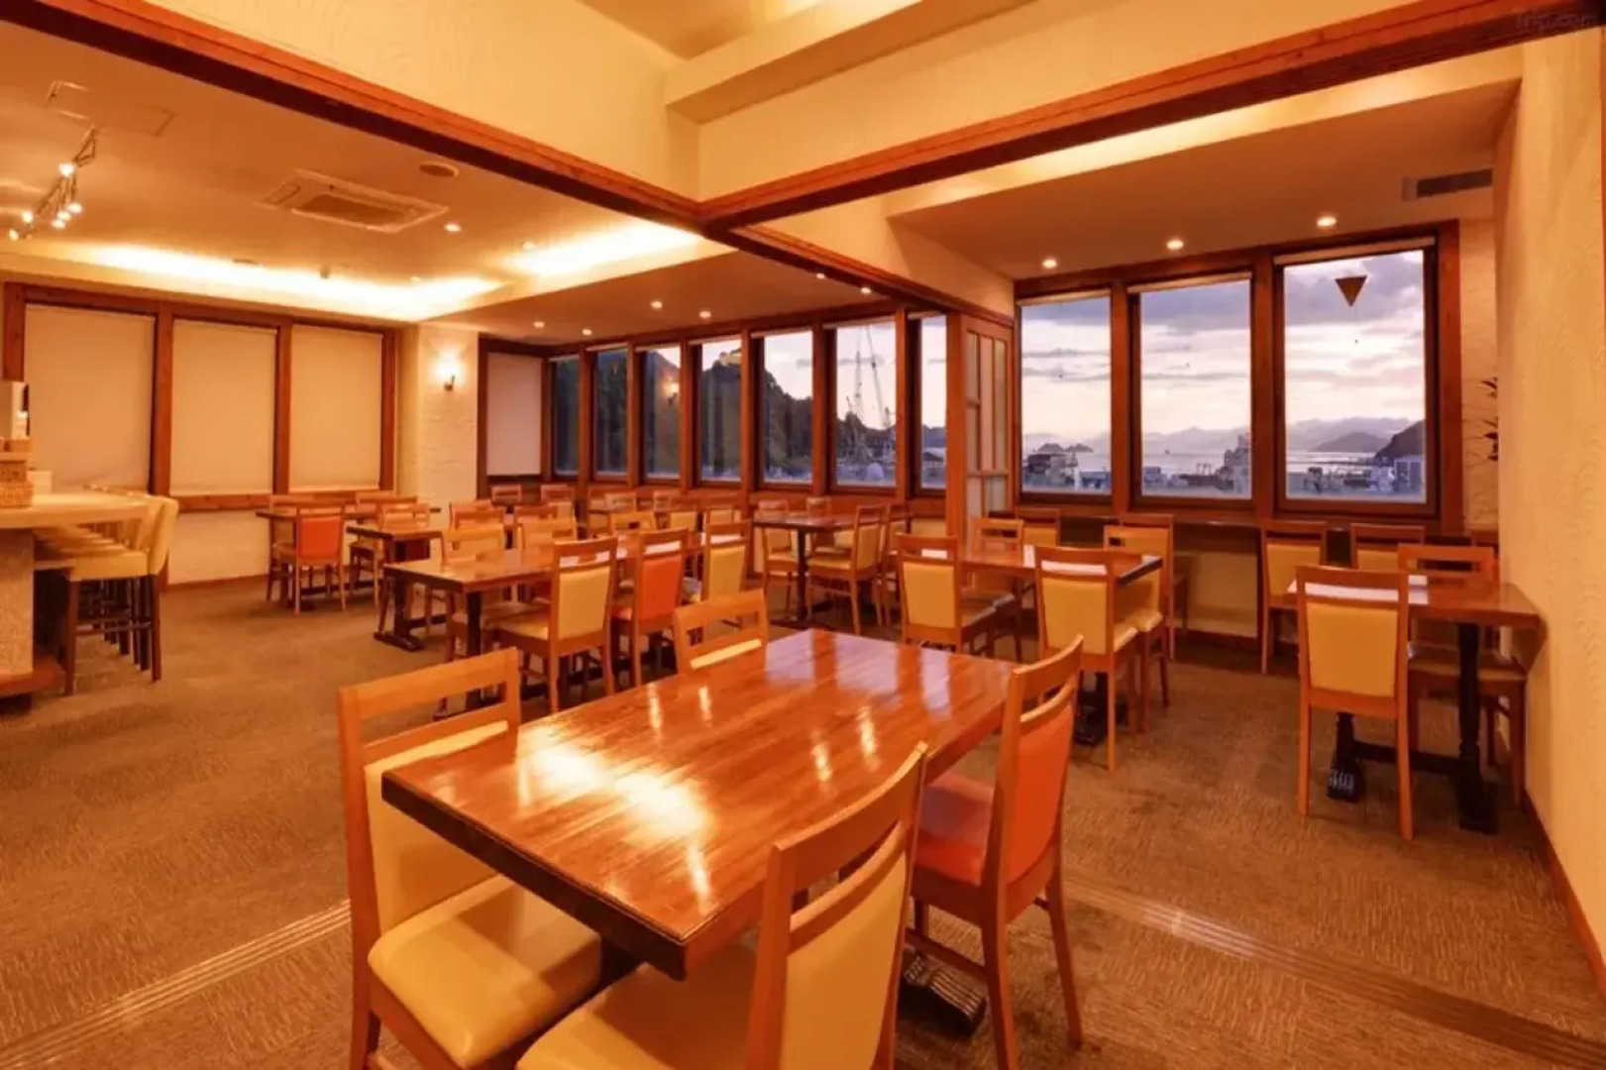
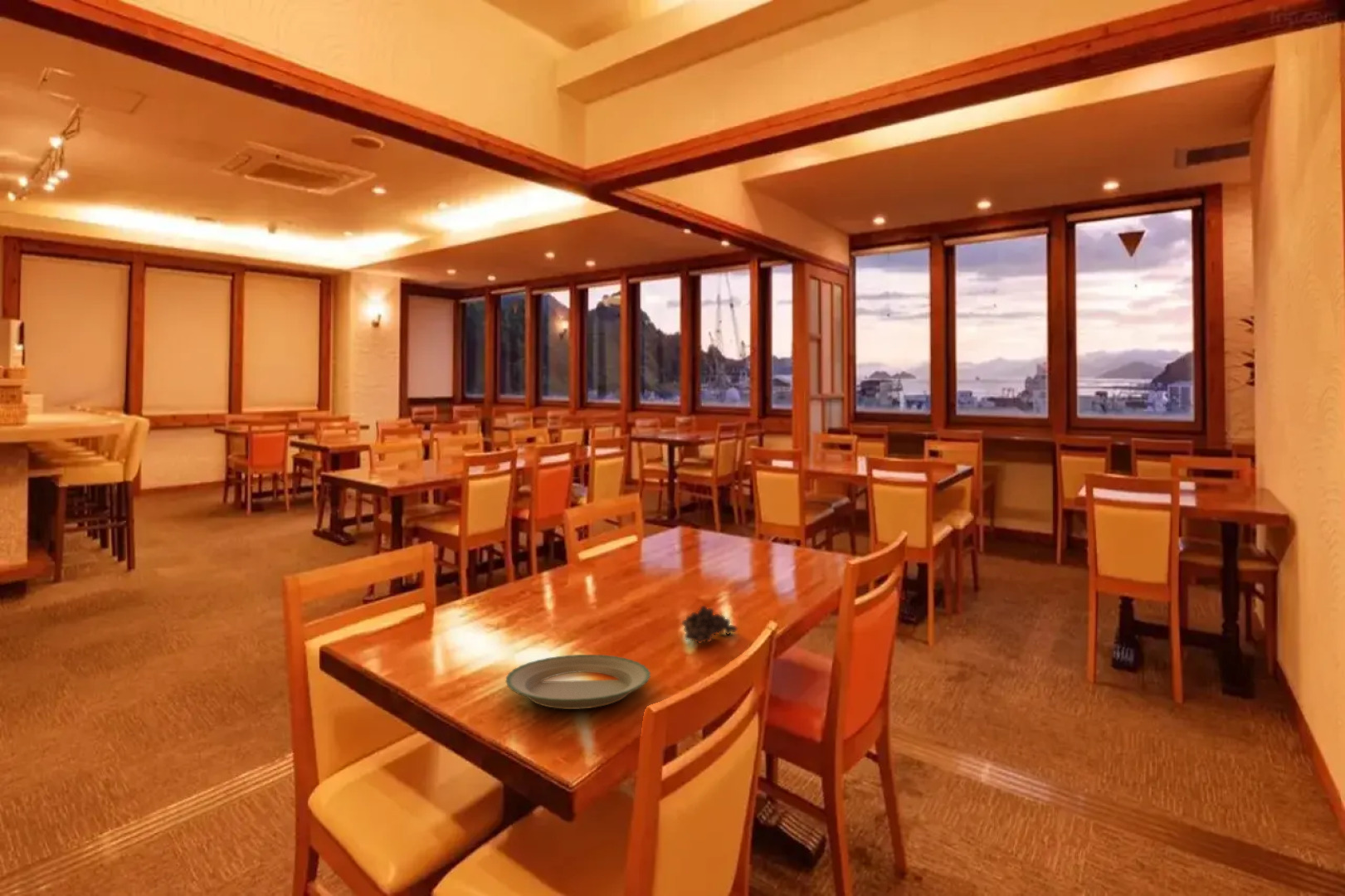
+ fruit [681,605,738,645]
+ plate [504,654,651,710]
